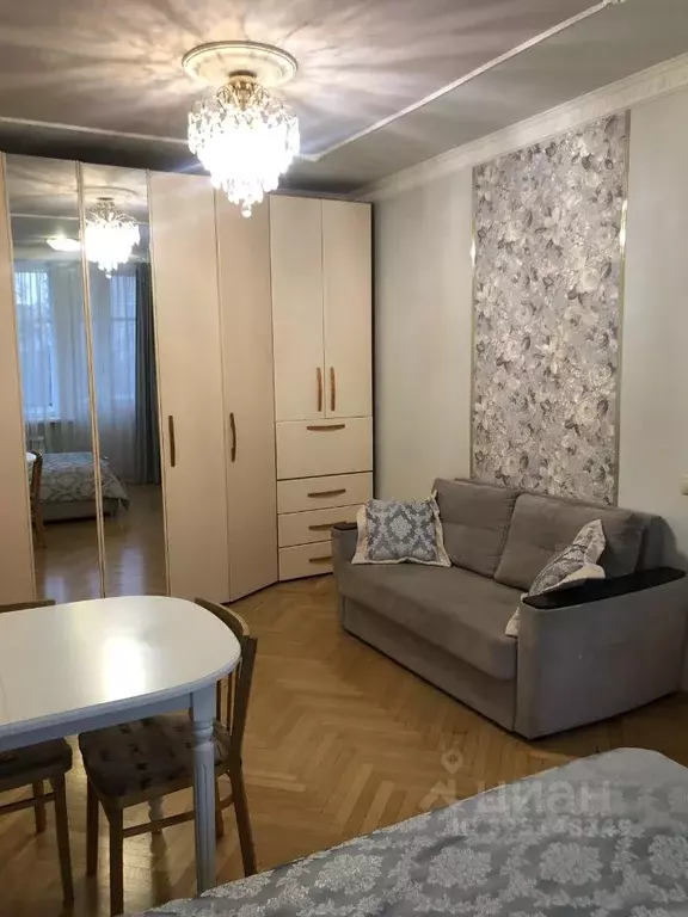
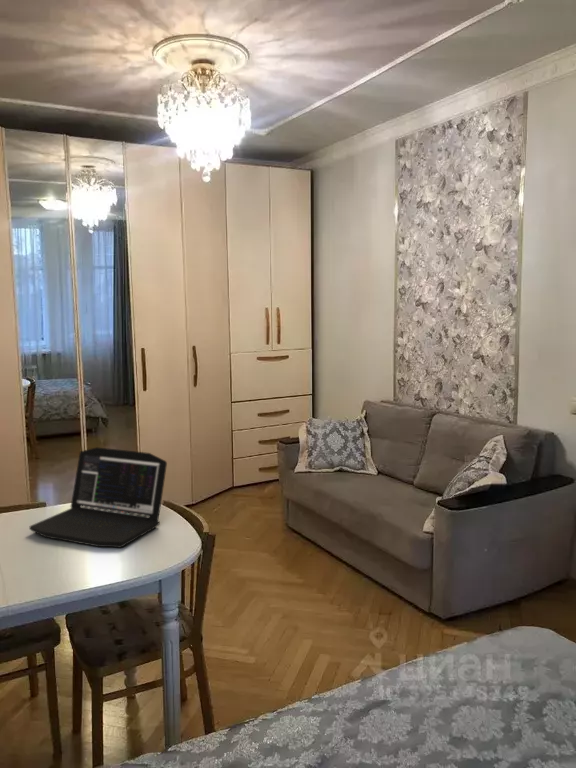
+ laptop [29,446,168,549]
